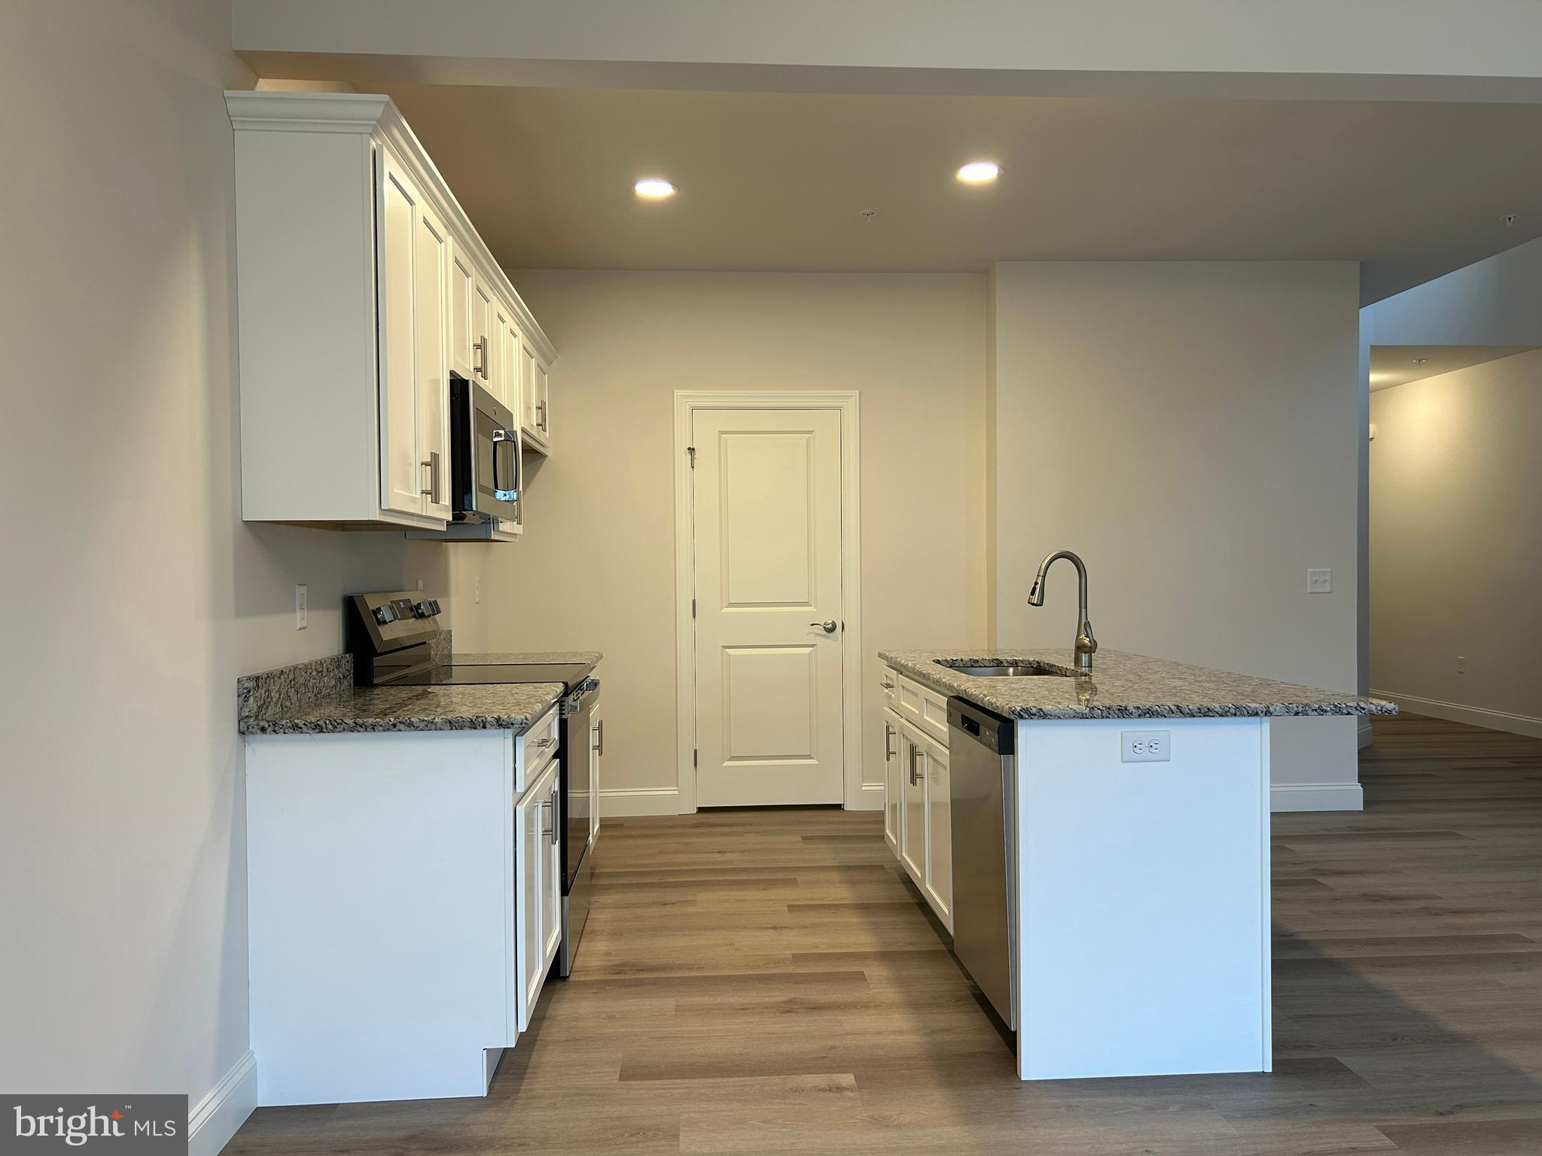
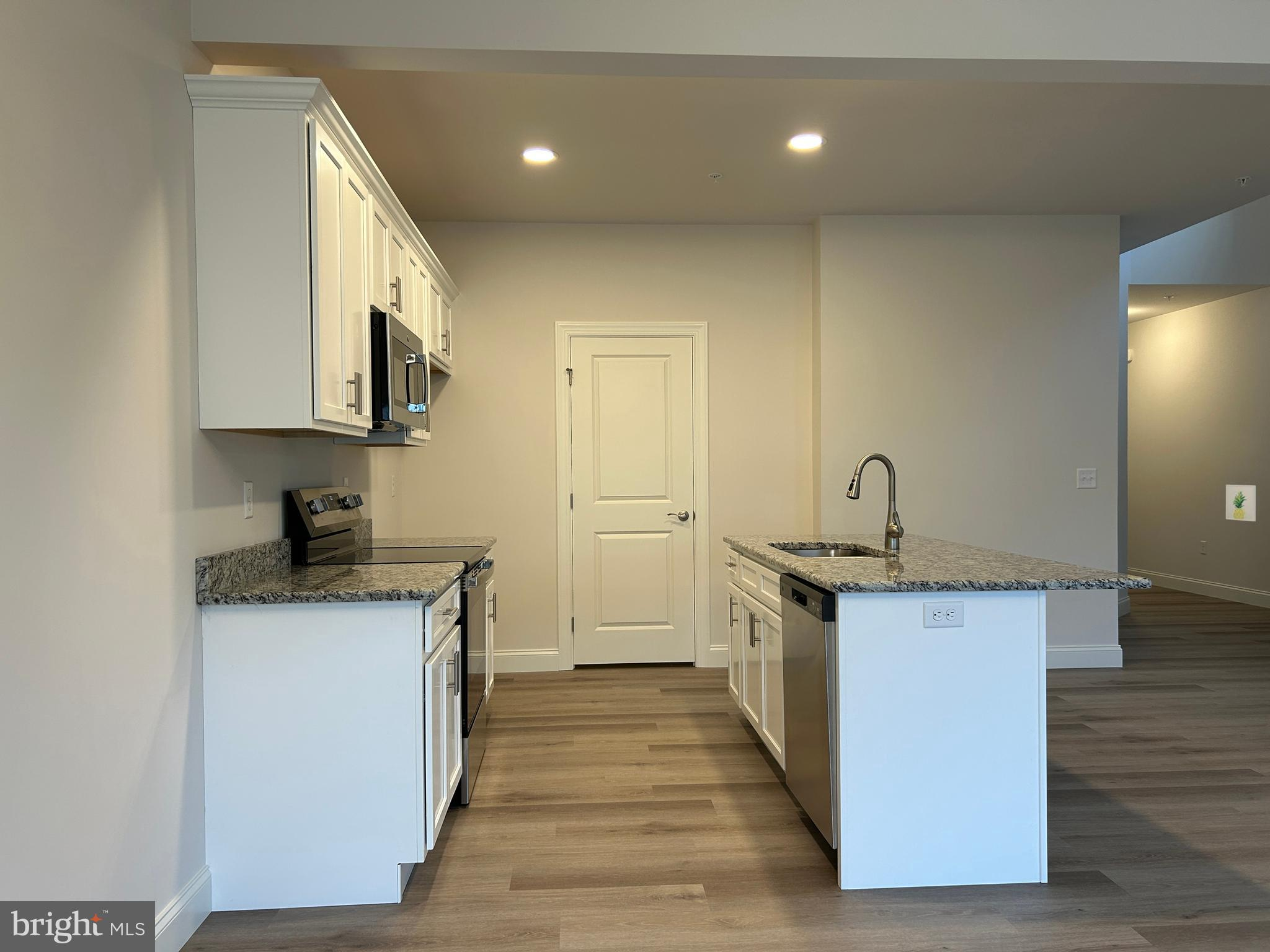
+ wall art [1225,484,1256,522]
